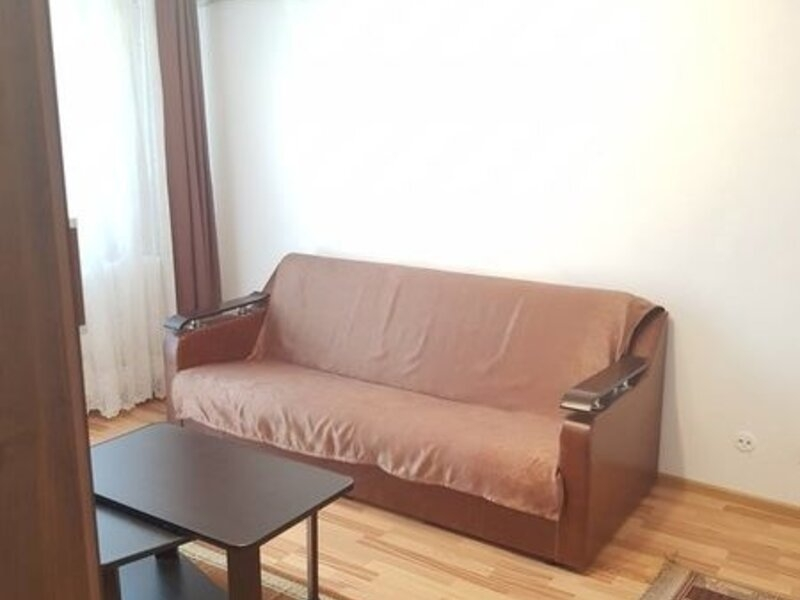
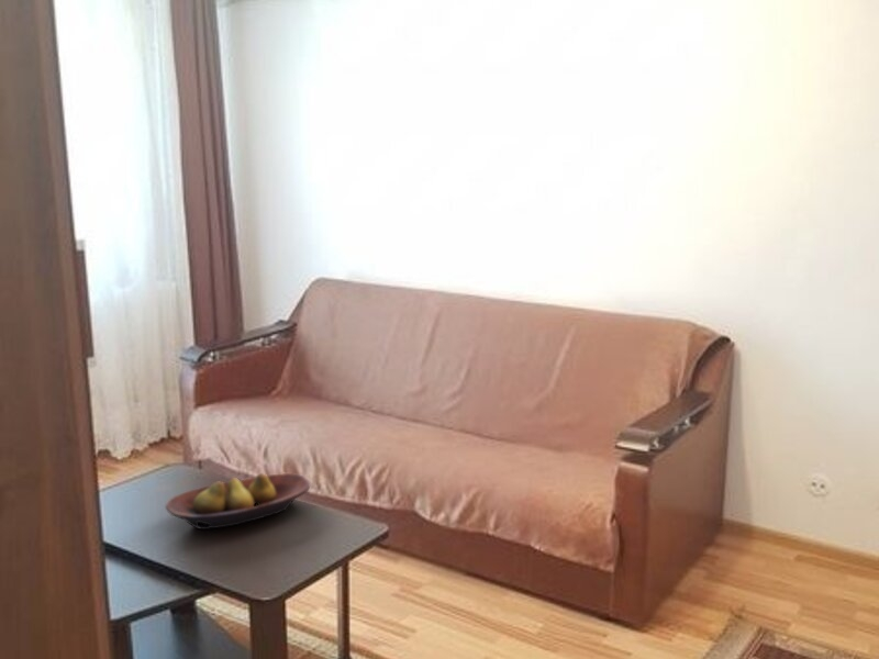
+ fruit bowl [165,472,311,530]
